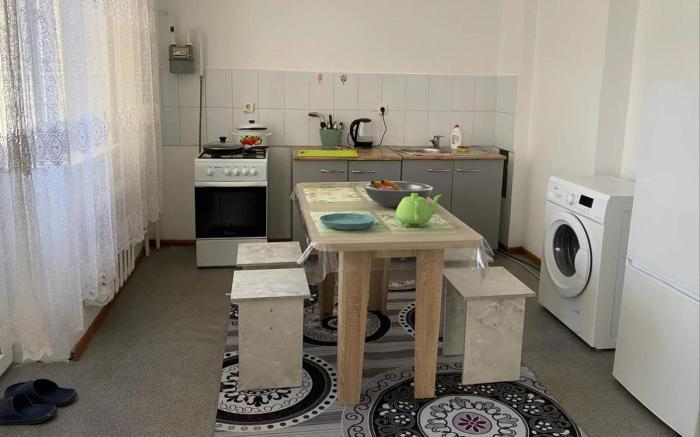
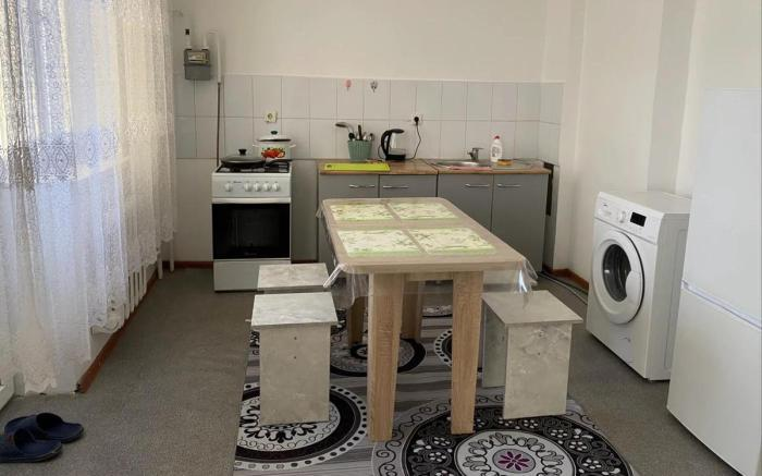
- saucer [319,212,377,231]
- fruit bowl [362,179,434,209]
- teapot [395,193,442,228]
